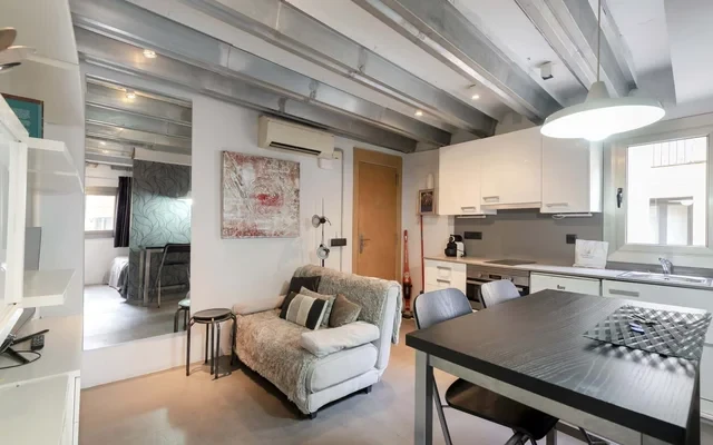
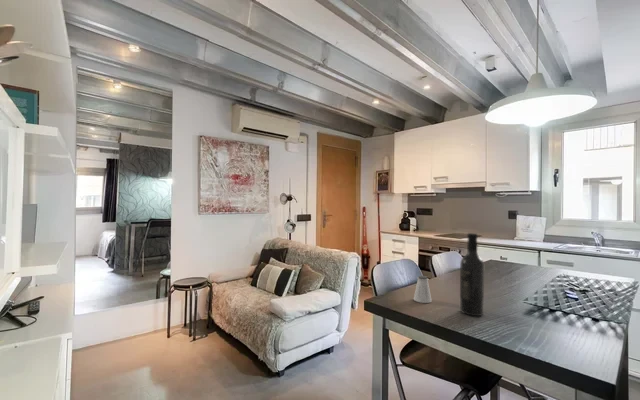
+ wine bottle [459,232,485,317]
+ saltshaker [413,275,433,304]
